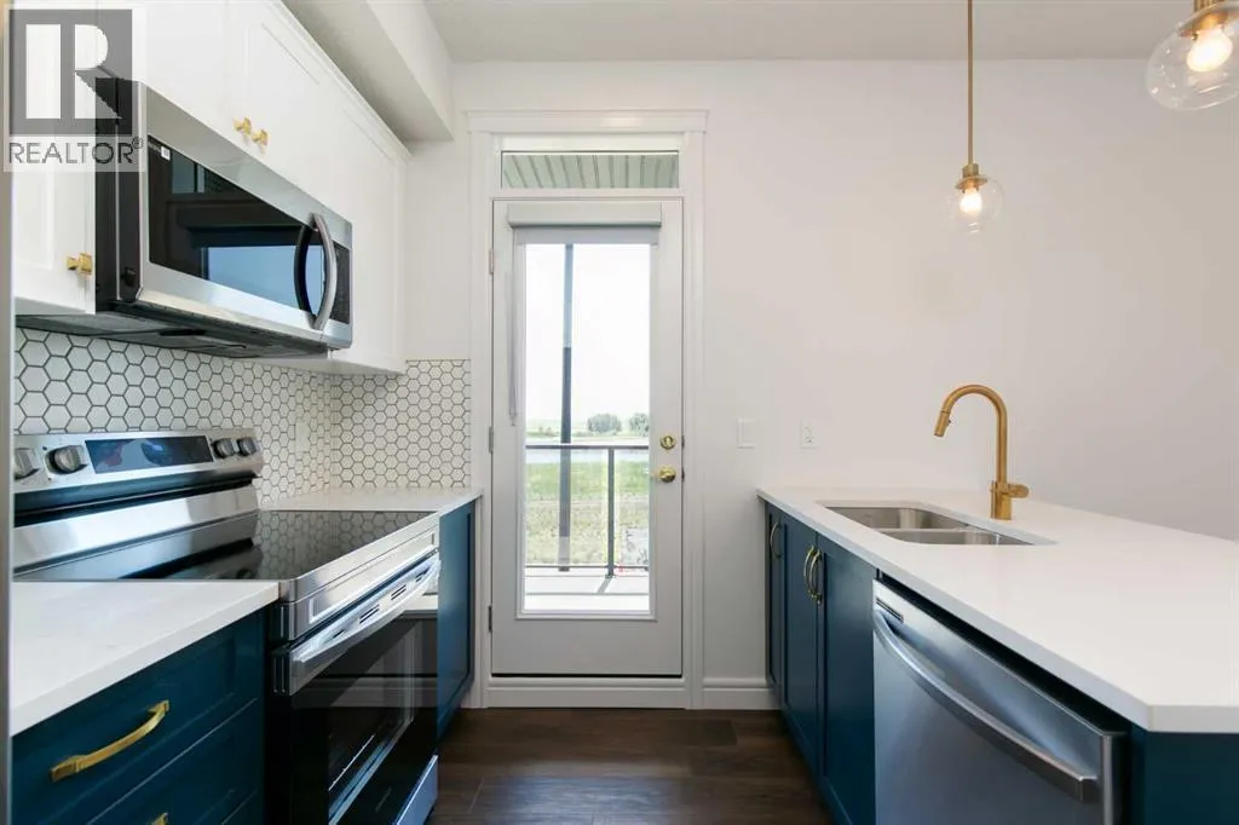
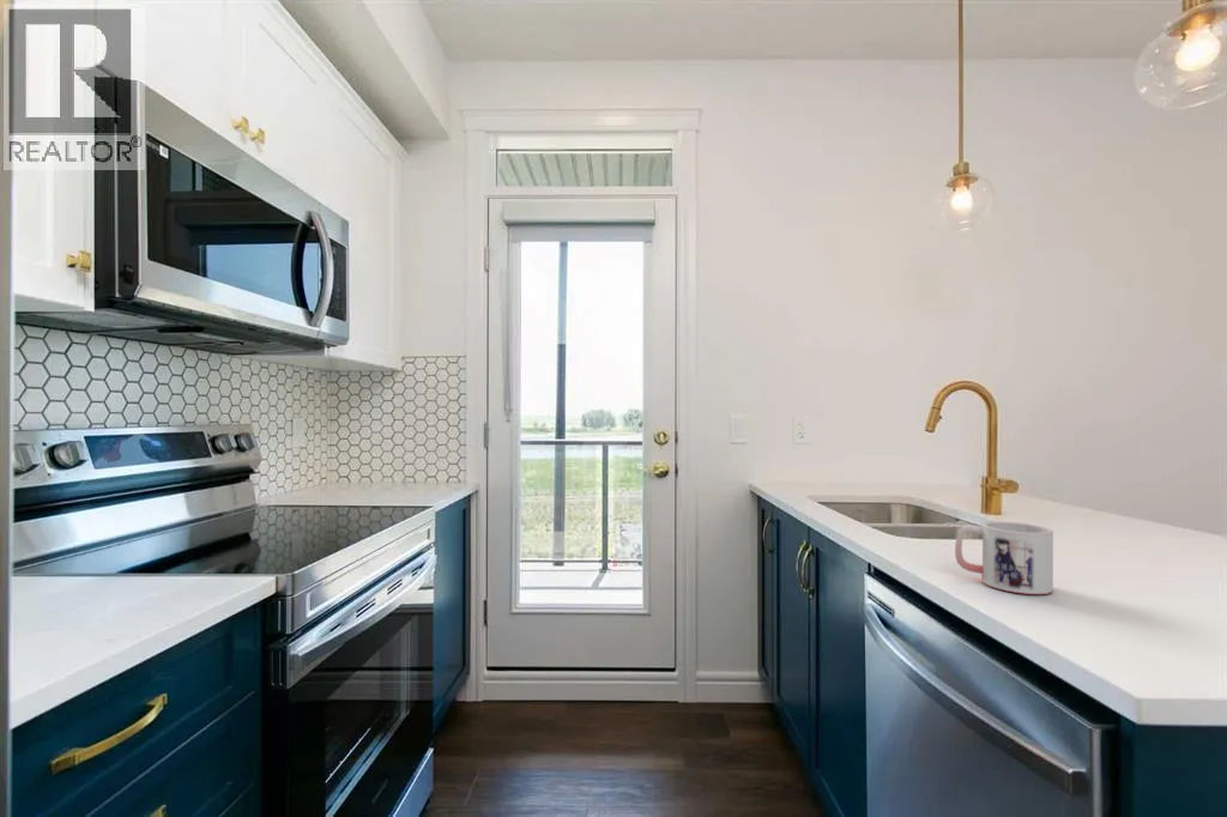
+ mug [954,520,1054,595]
